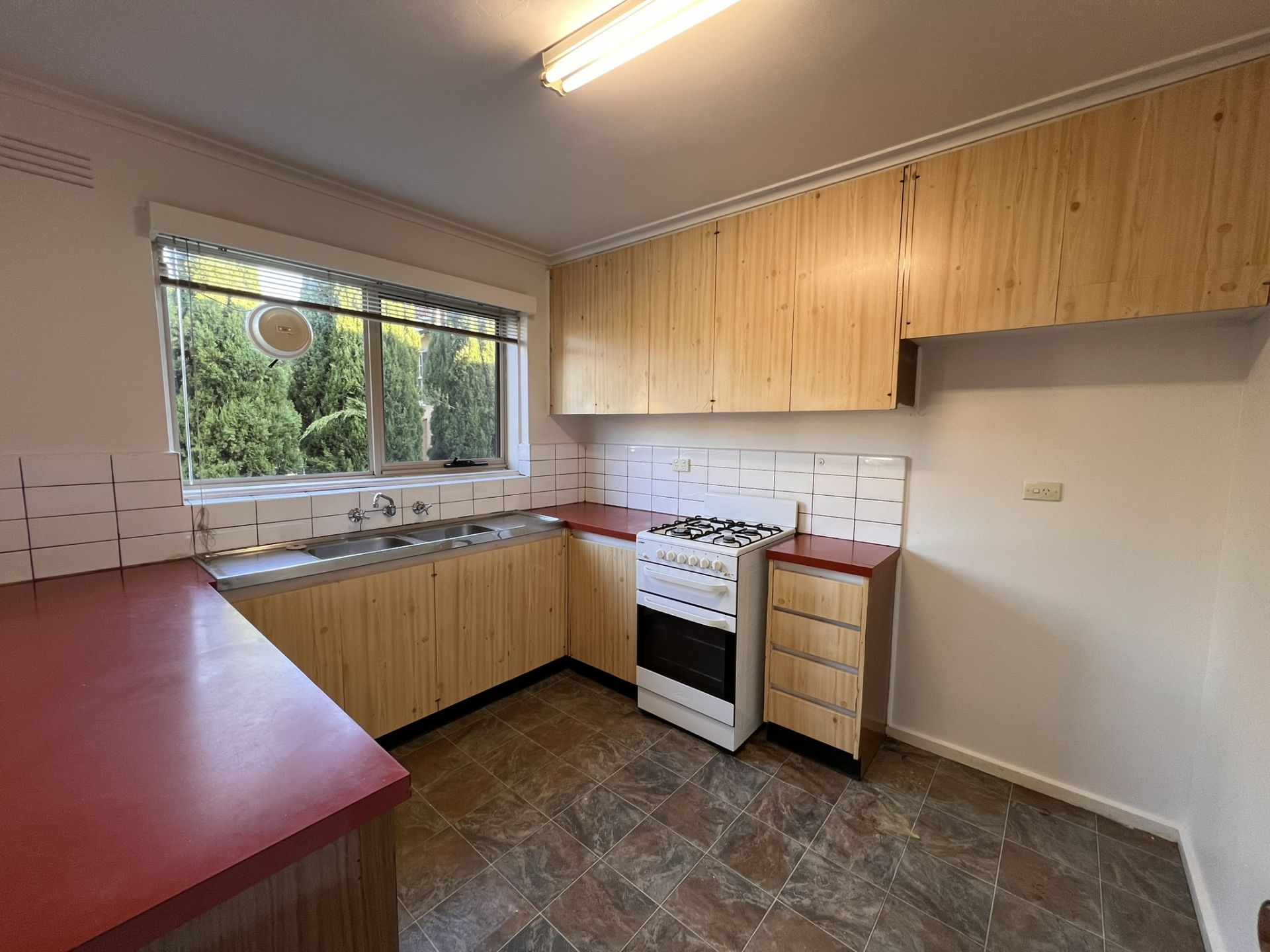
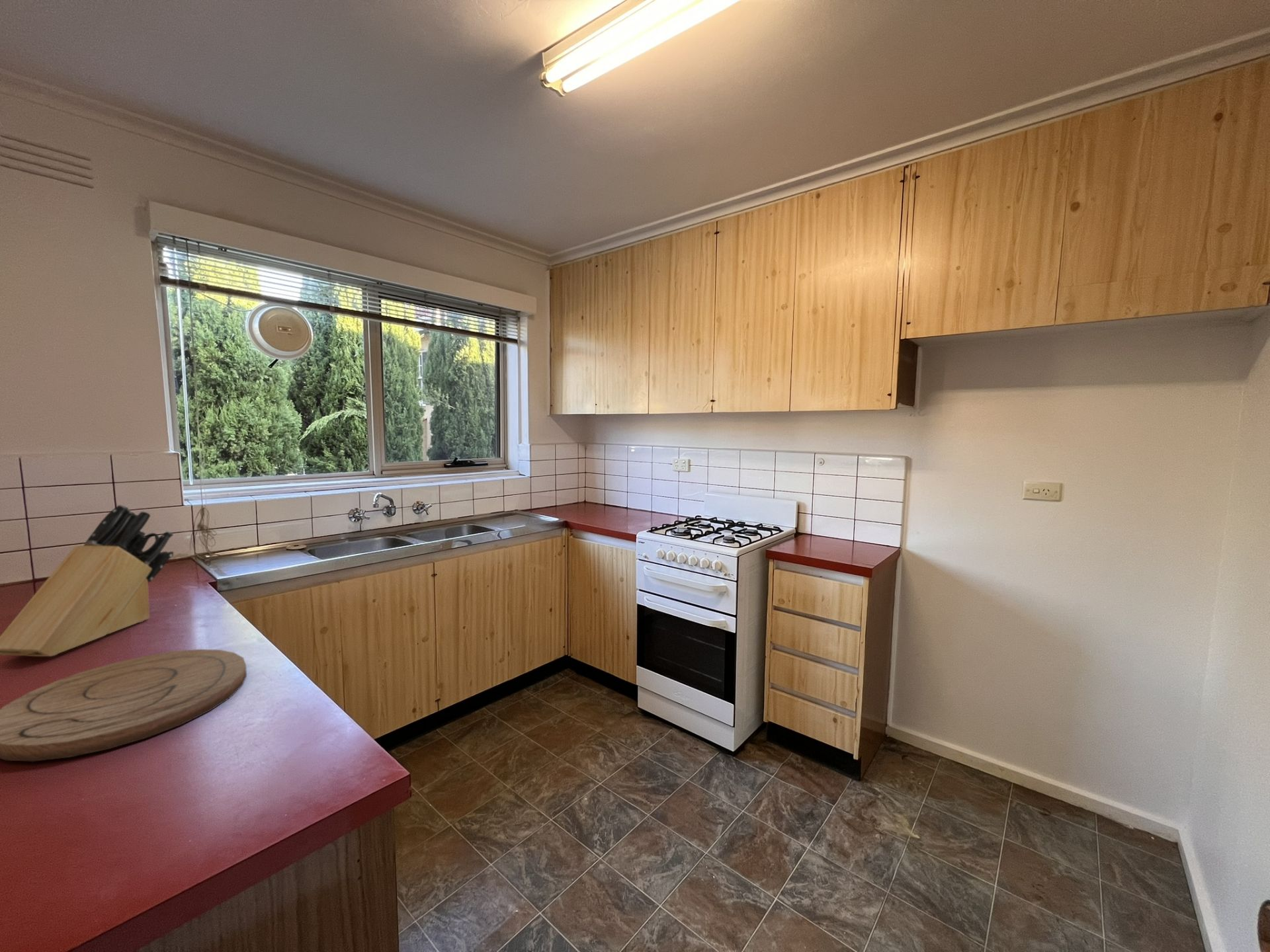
+ knife block [0,504,174,657]
+ cutting board [0,649,247,762]
